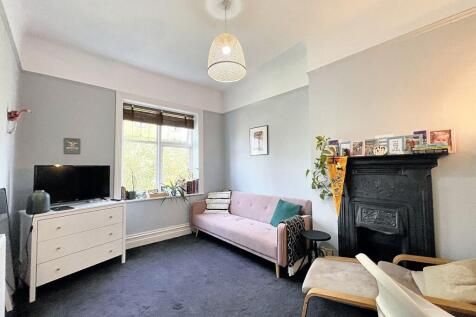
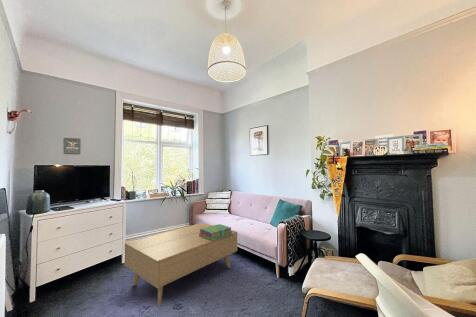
+ stack of books [199,223,233,241]
+ coffee table [124,222,238,307]
